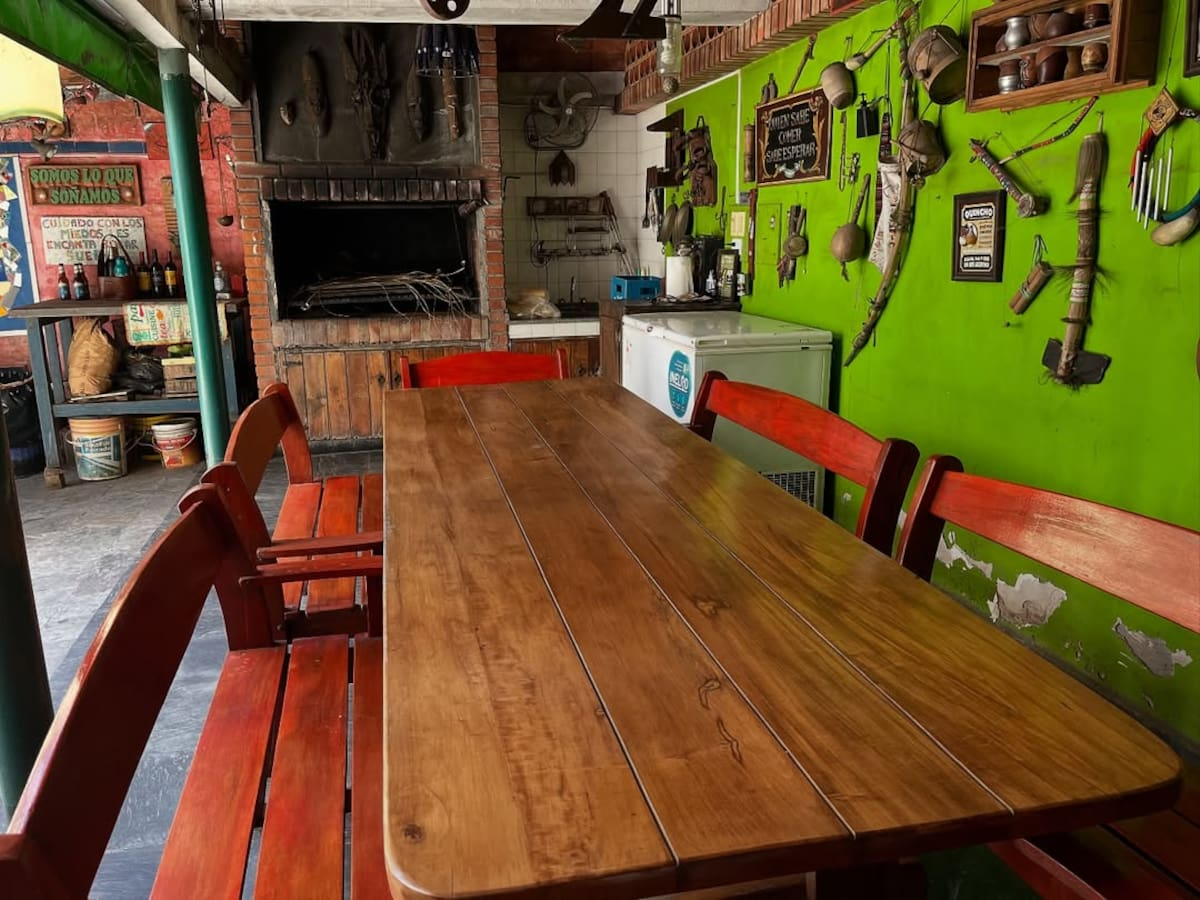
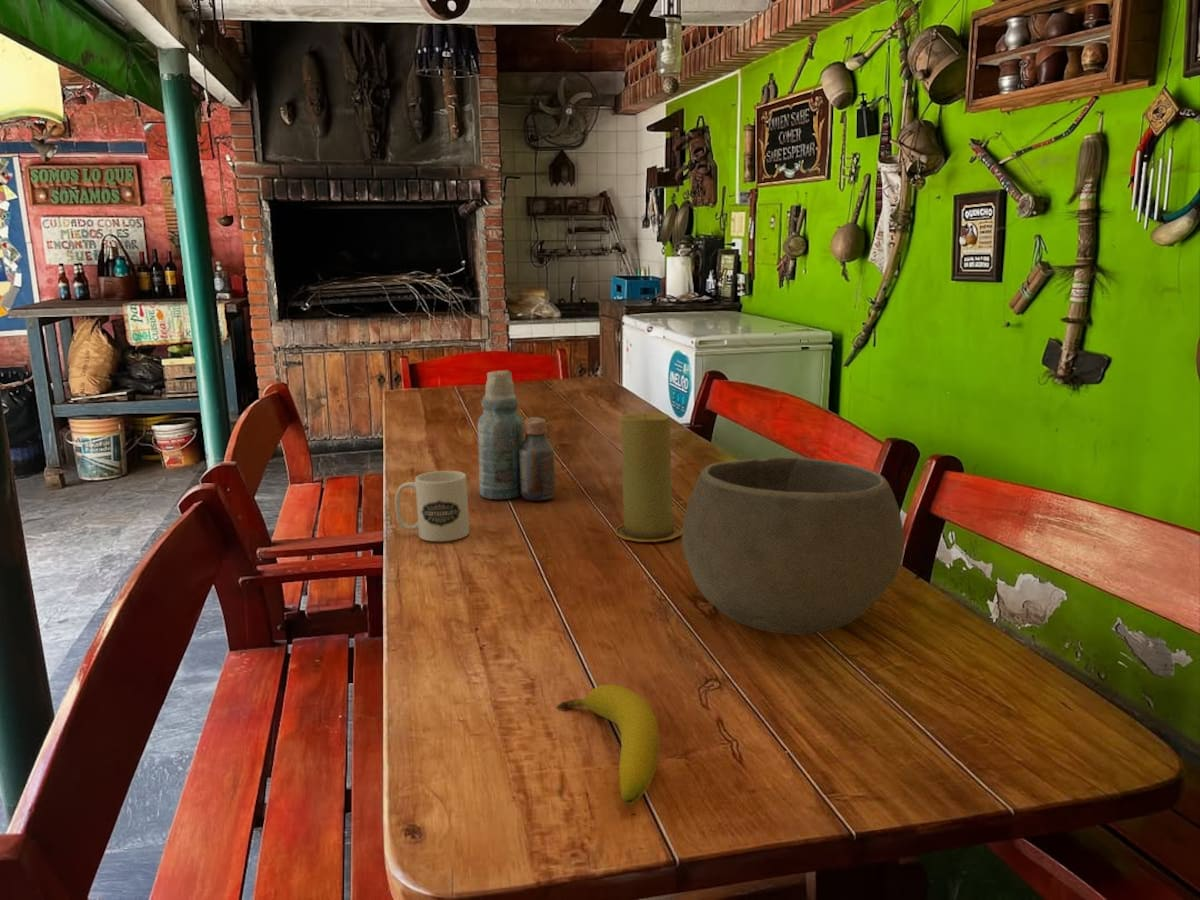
+ bottle [477,369,556,502]
+ bowl [681,456,905,636]
+ fruit [555,684,661,806]
+ mug [394,470,470,542]
+ candle [614,411,682,543]
